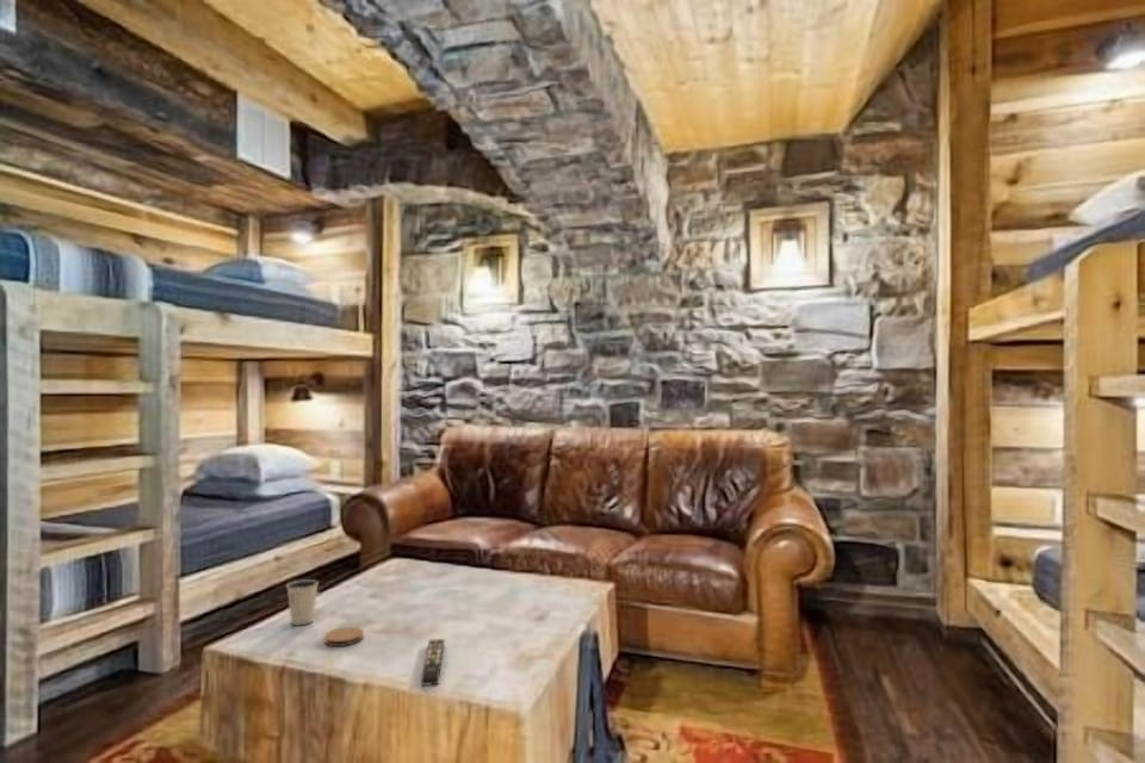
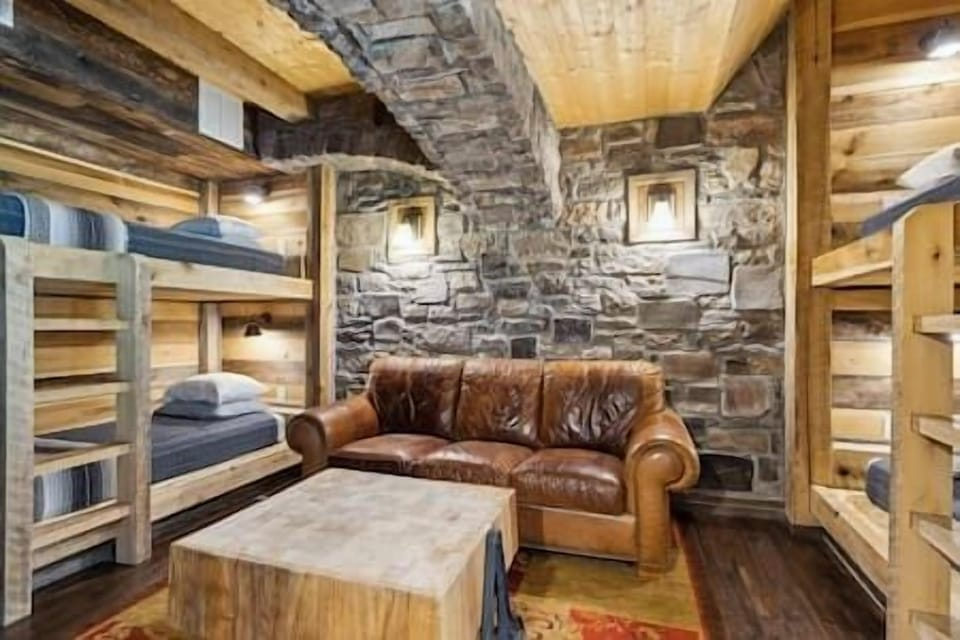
- remote control [420,638,445,687]
- dixie cup [285,578,320,626]
- coaster [323,626,365,647]
